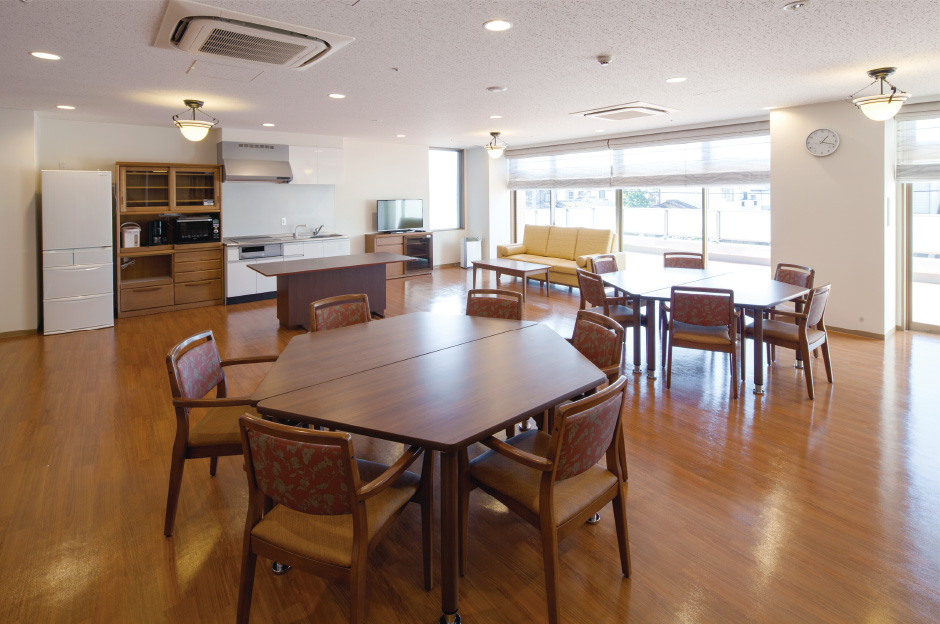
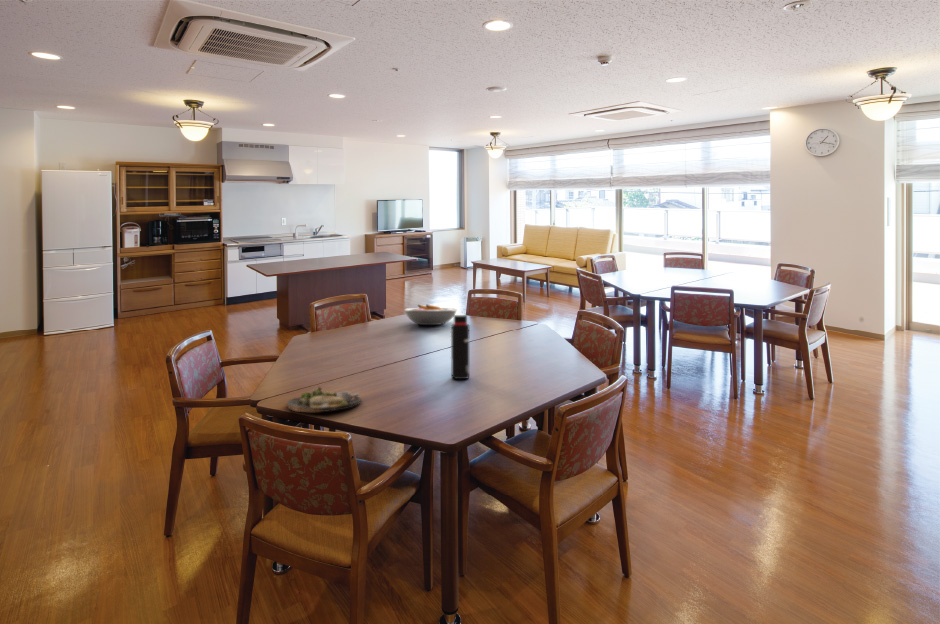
+ fruit bowl [403,304,458,326]
+ water bottle [450,314,471,380]
+ dinner plate [286,386,362,413]
